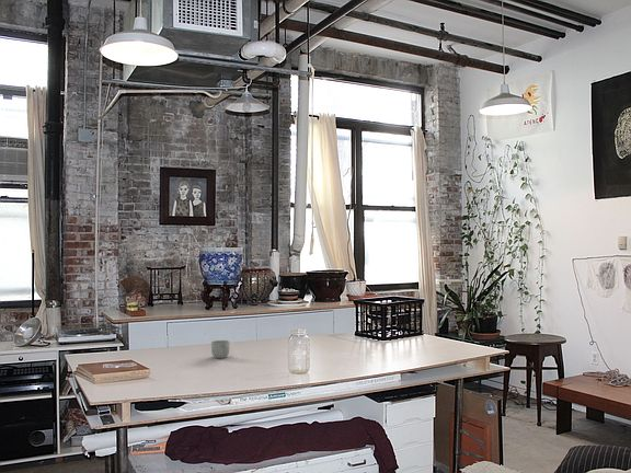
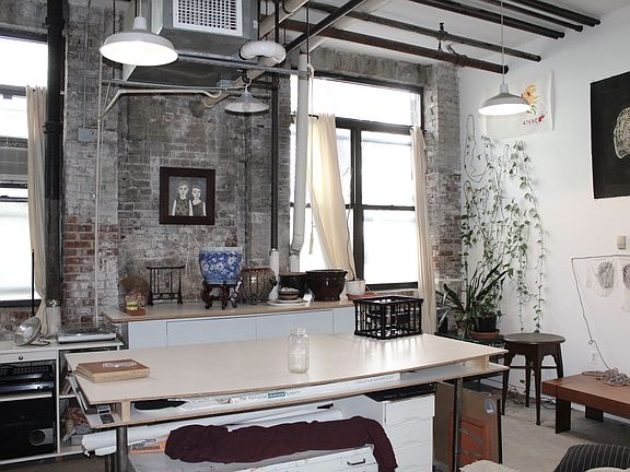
- mug [210,339,231,359]
